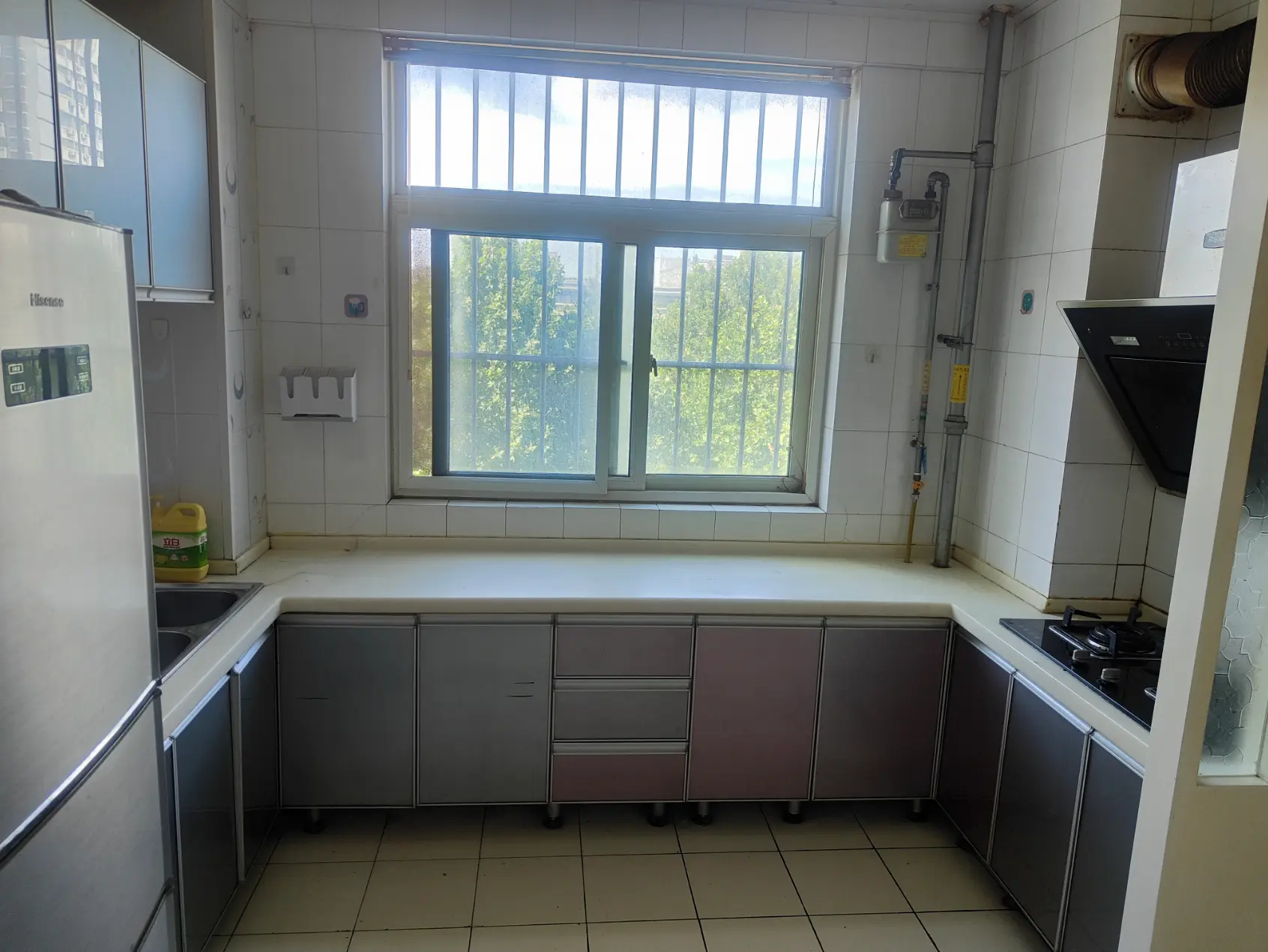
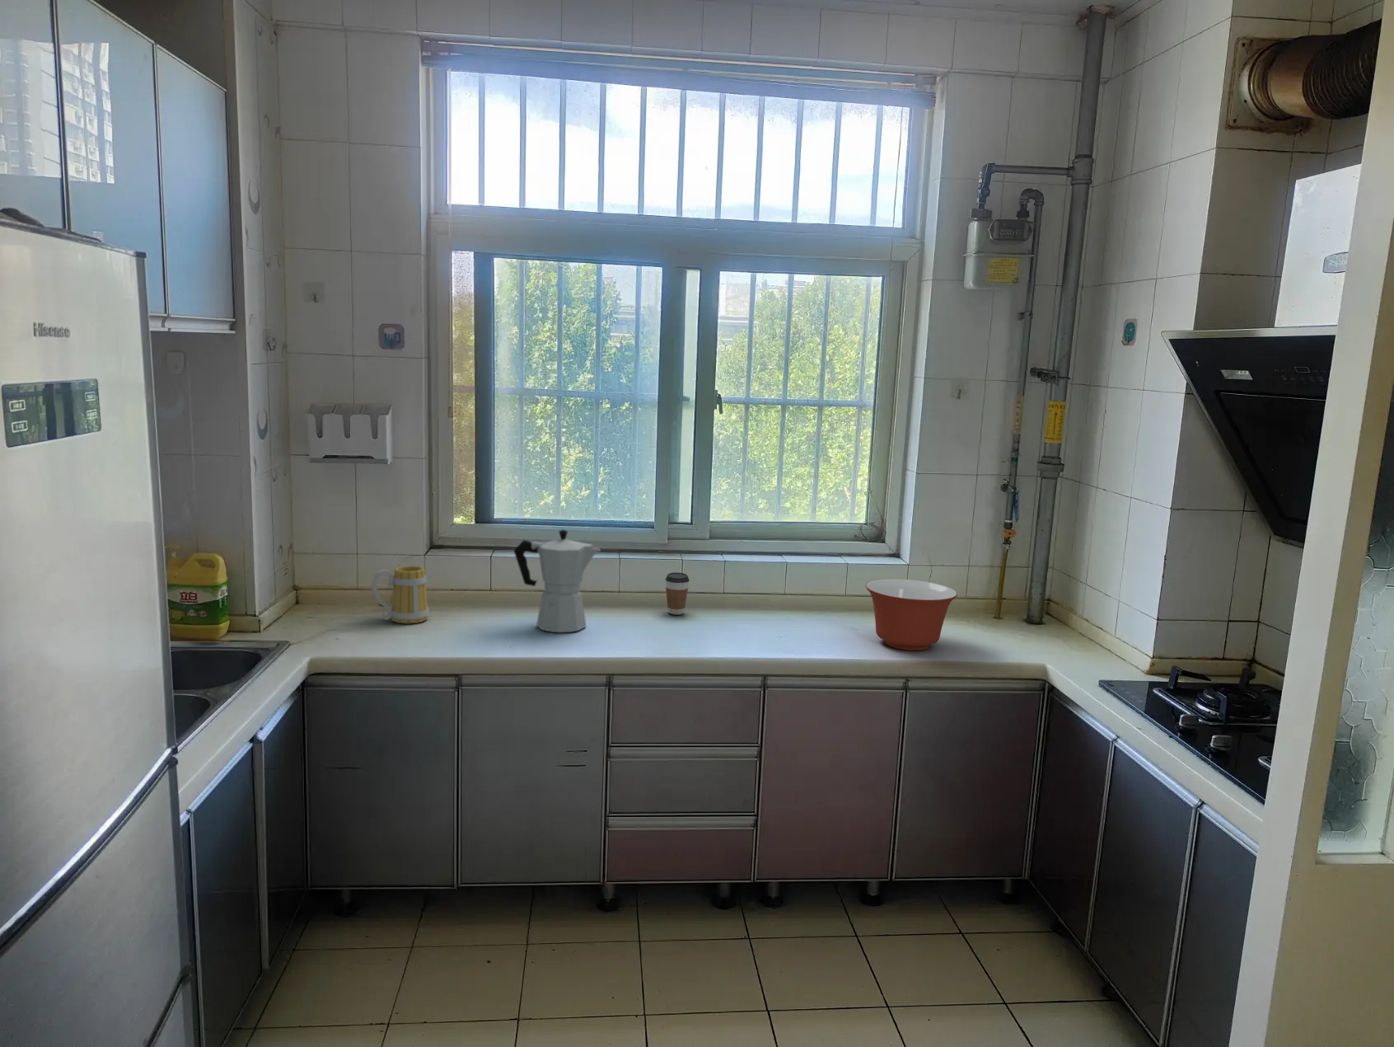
+ moka pot [513,528,601,633]
+ coffee cup [665,571,690,616]
+ mixing bowl [865,578,959,651]
+ mug [372,564,430,624]
